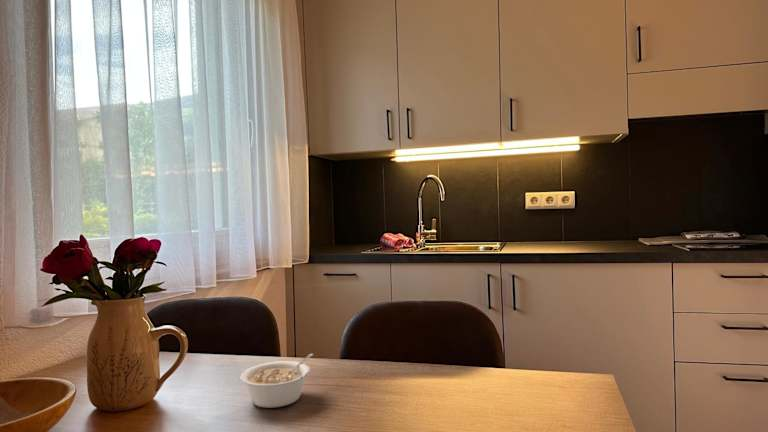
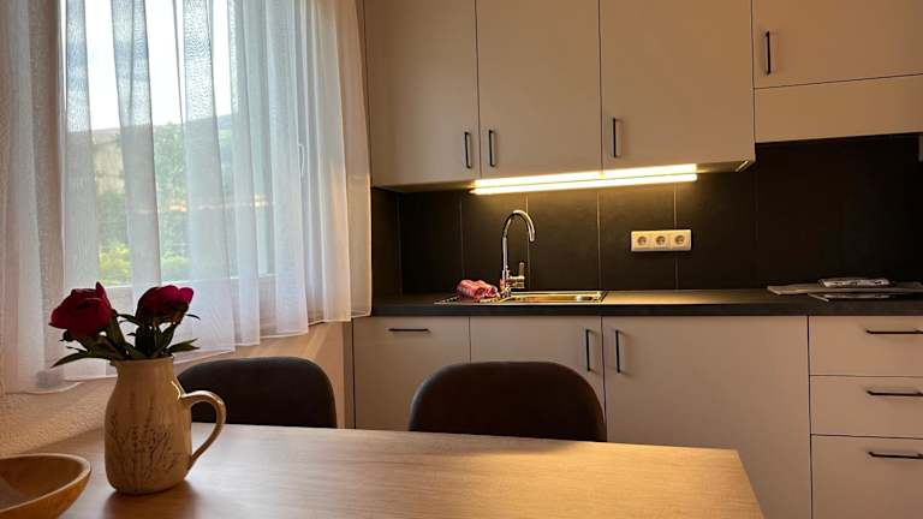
- legume [239,353,314,409]
